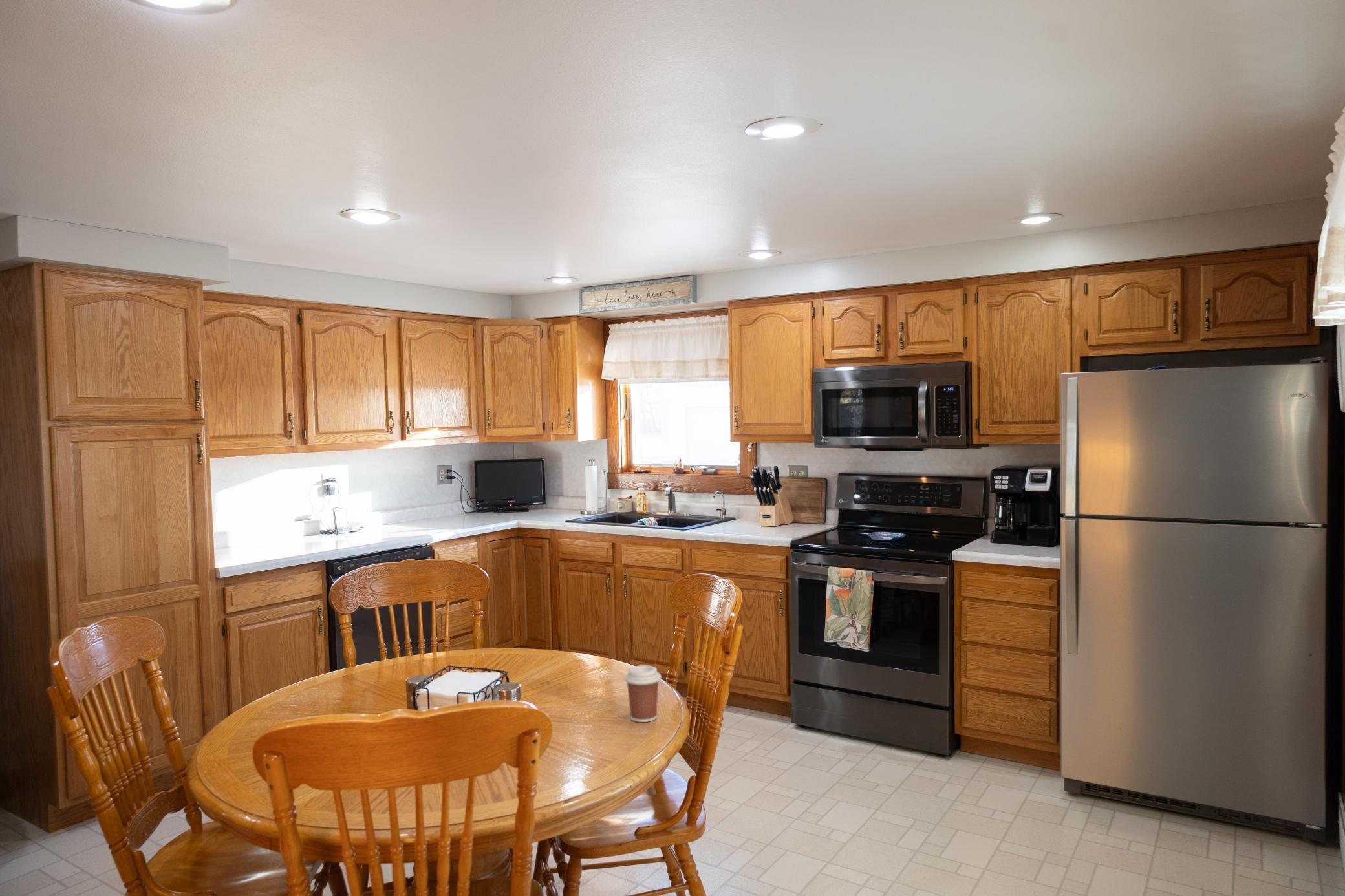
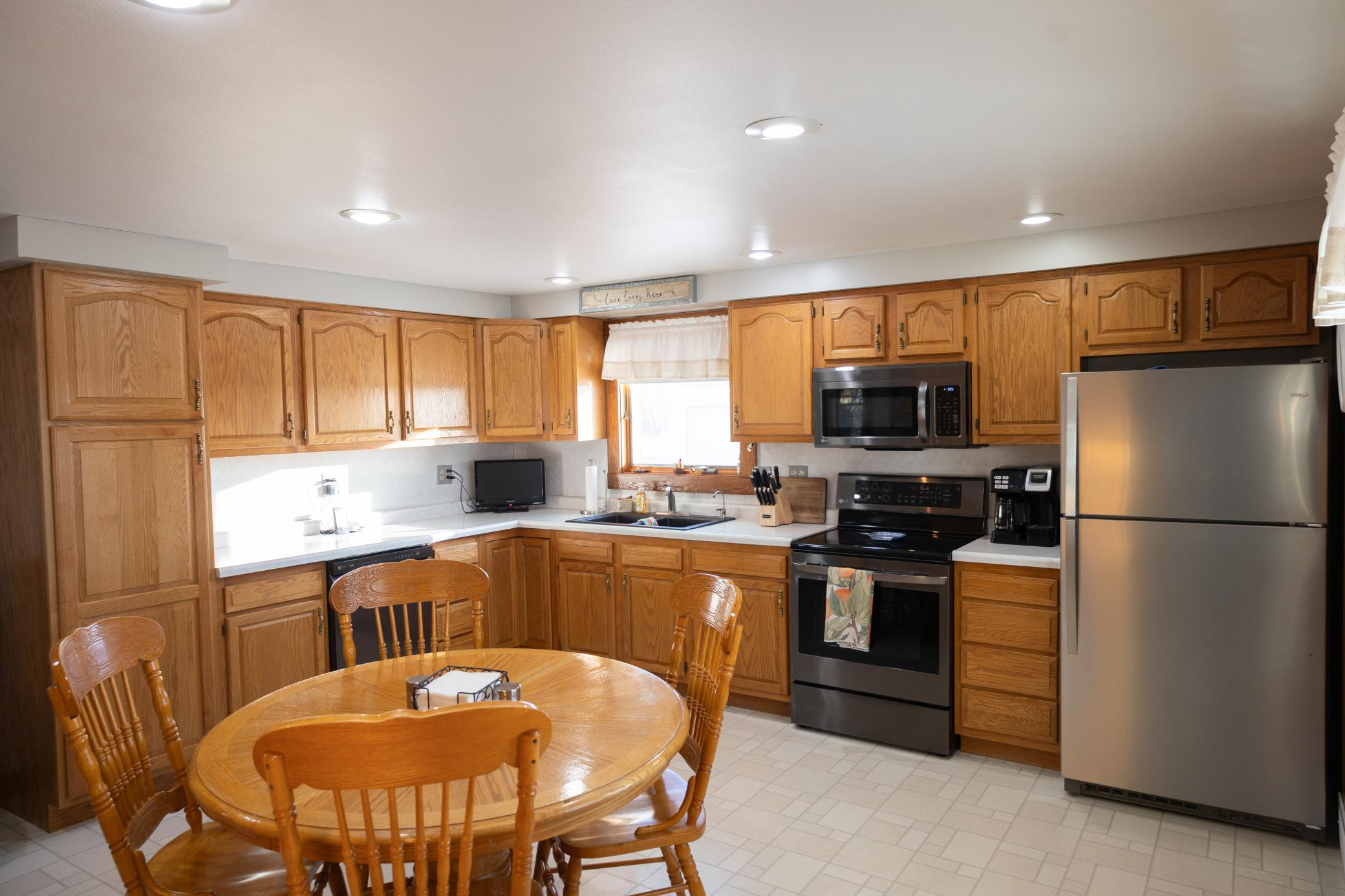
- coffee cup [624,665,662,723]
